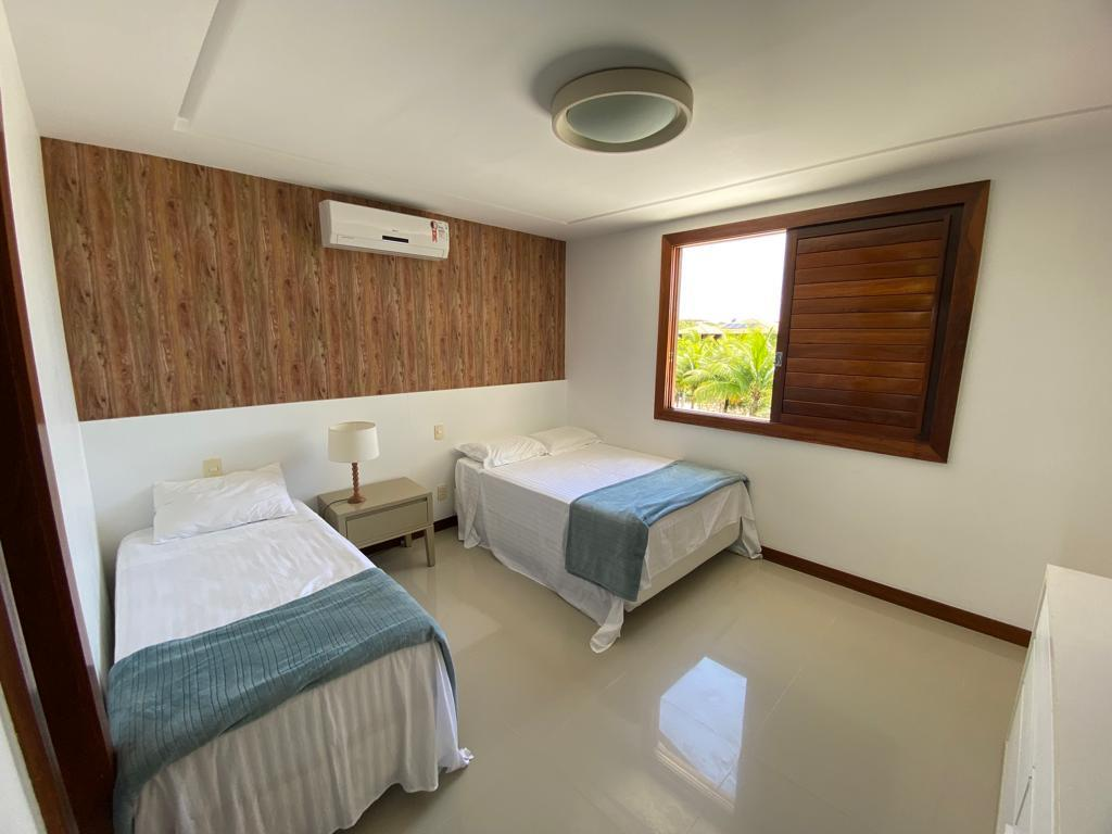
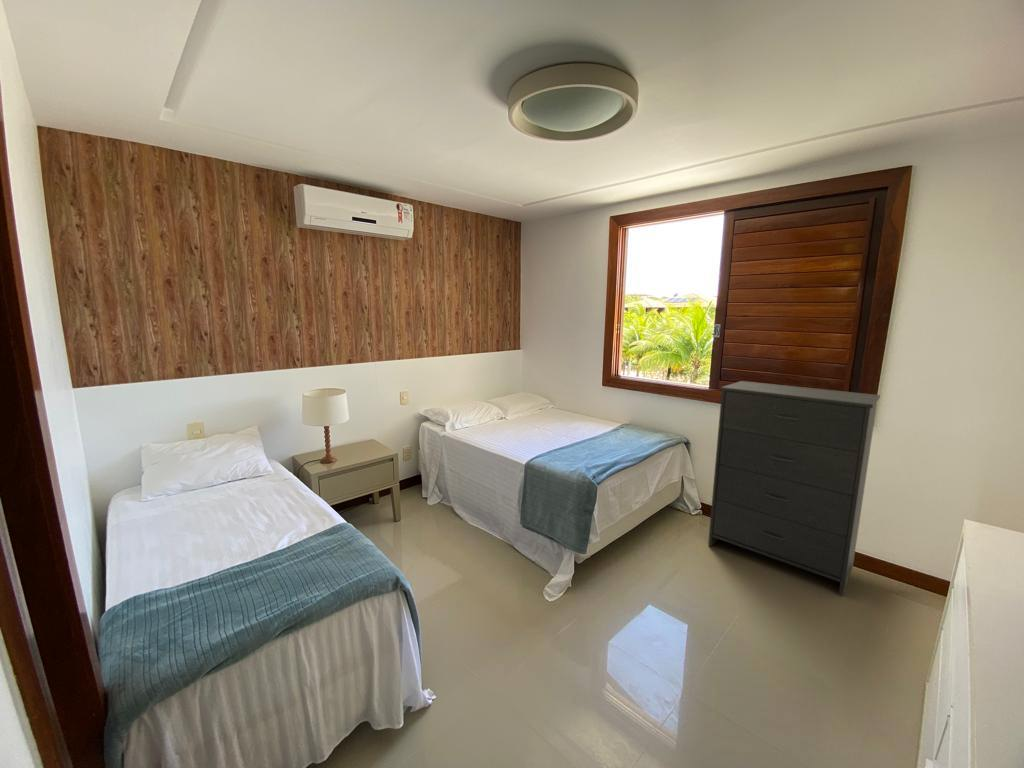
+ dresser [707,380,881,596]
